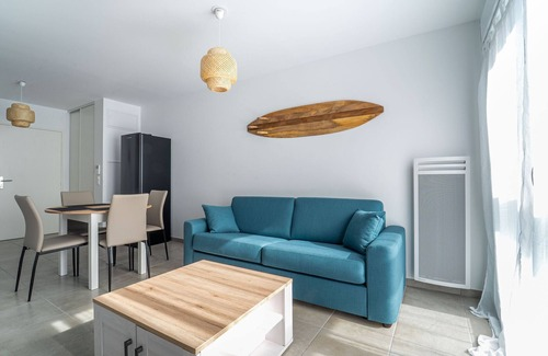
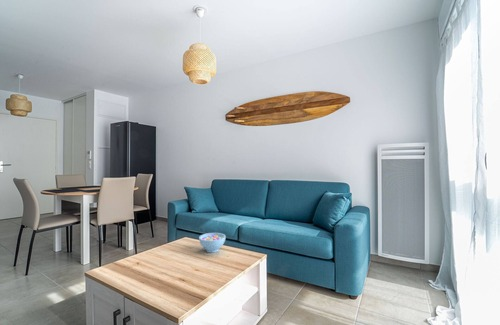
+ bowl [198,232,227,254]
